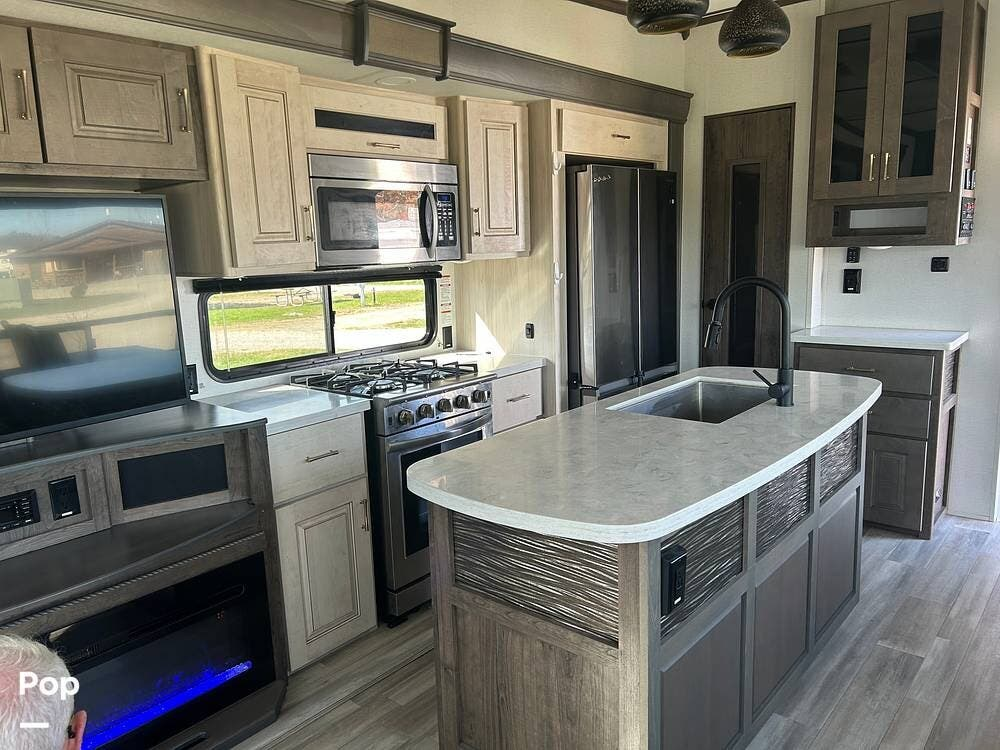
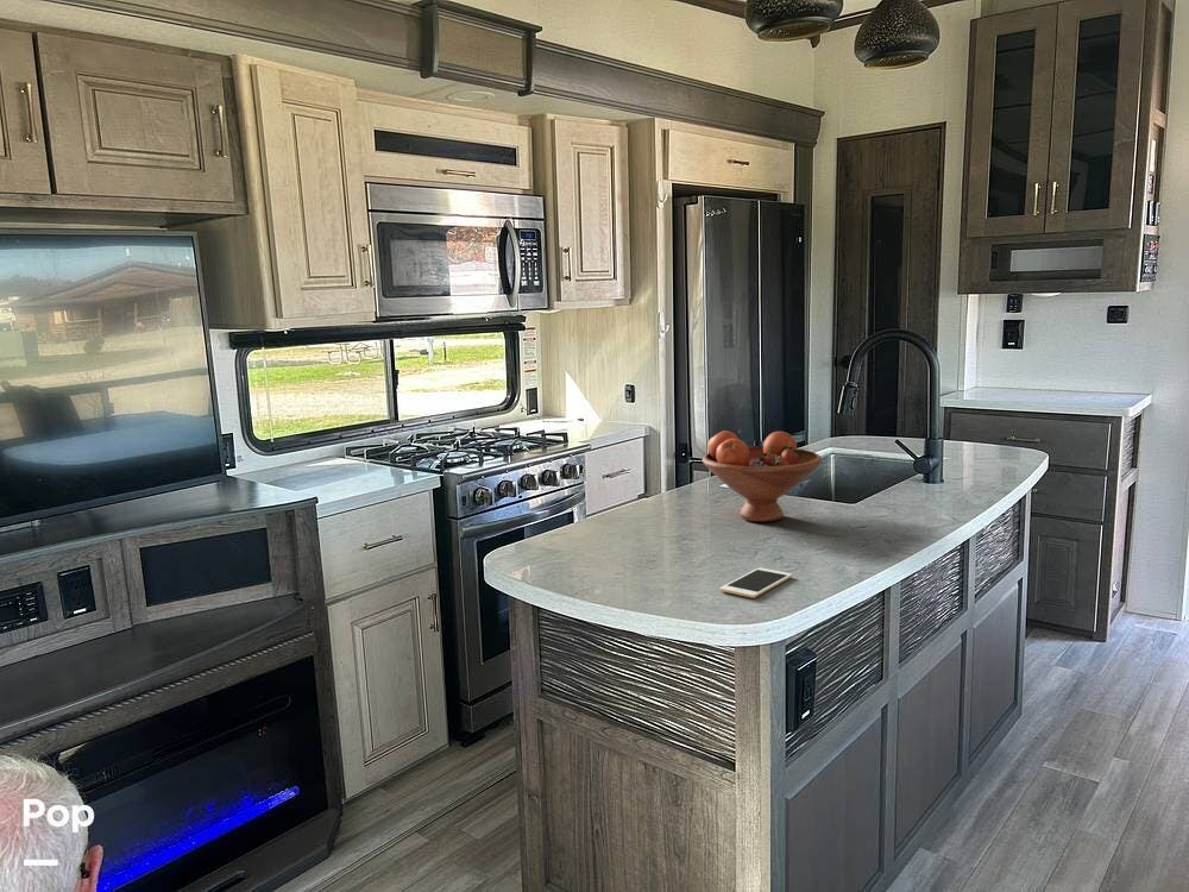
+ fruit bowl [702,429,823,523]
+ cell phone [719,567,793,599]
